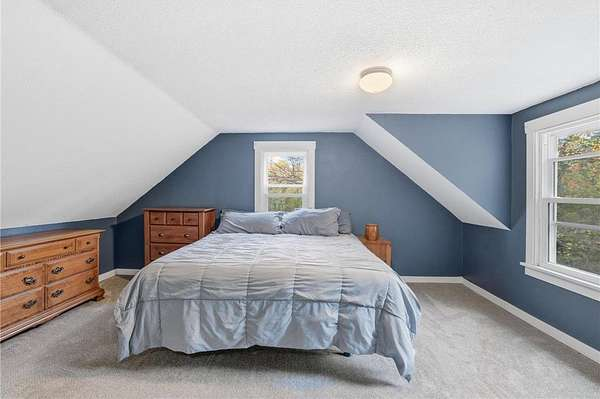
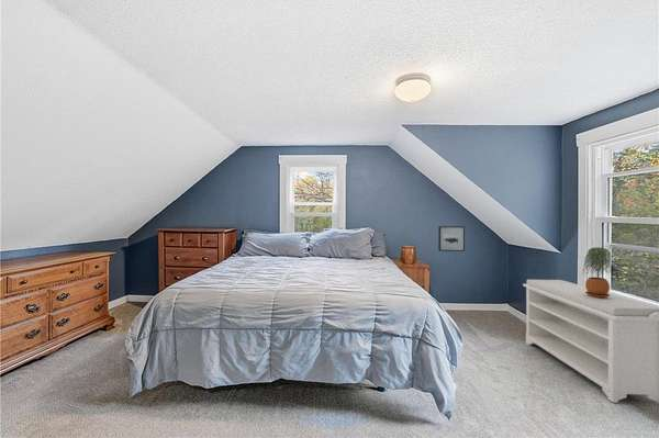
+ bench [522,279,659,404]
+ potted plant [581,246,613,297]
+ wall art [437,225,466,252]
